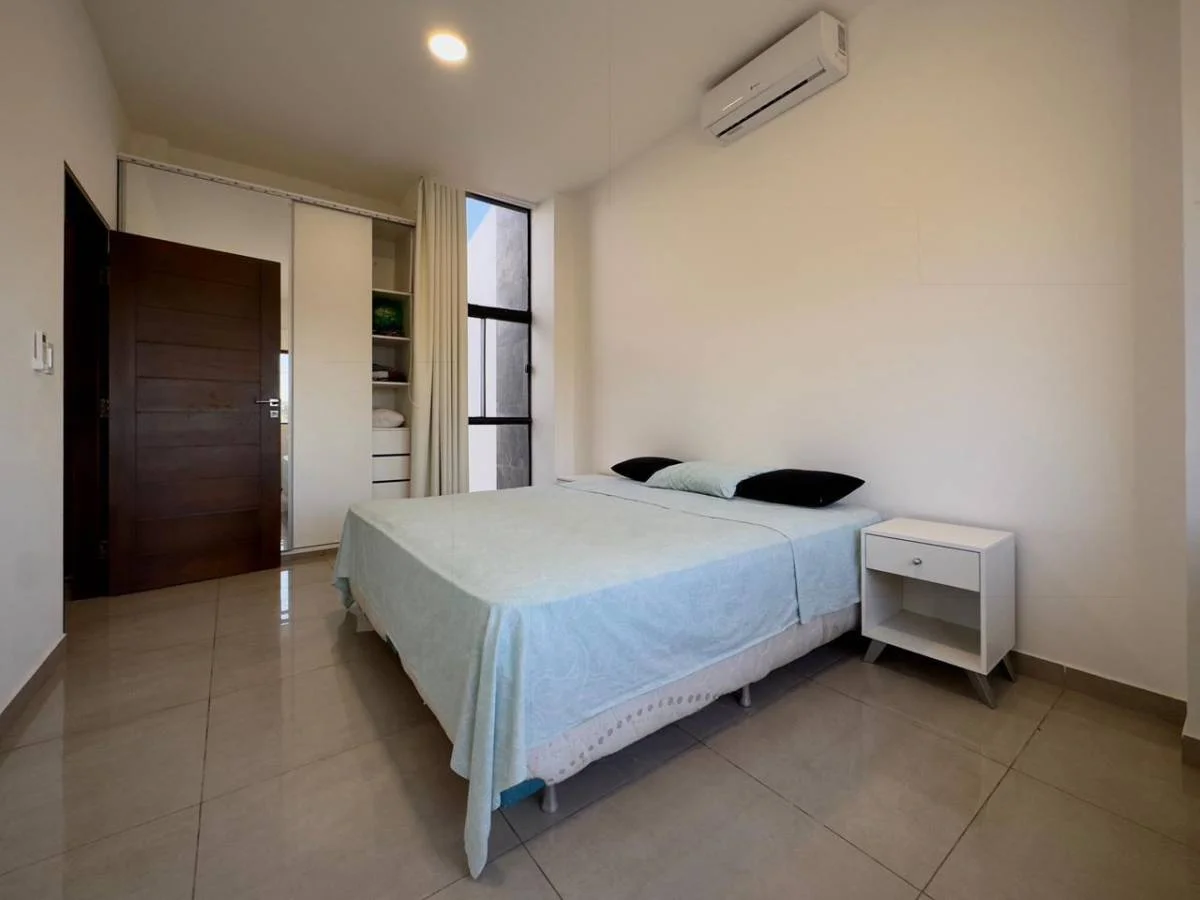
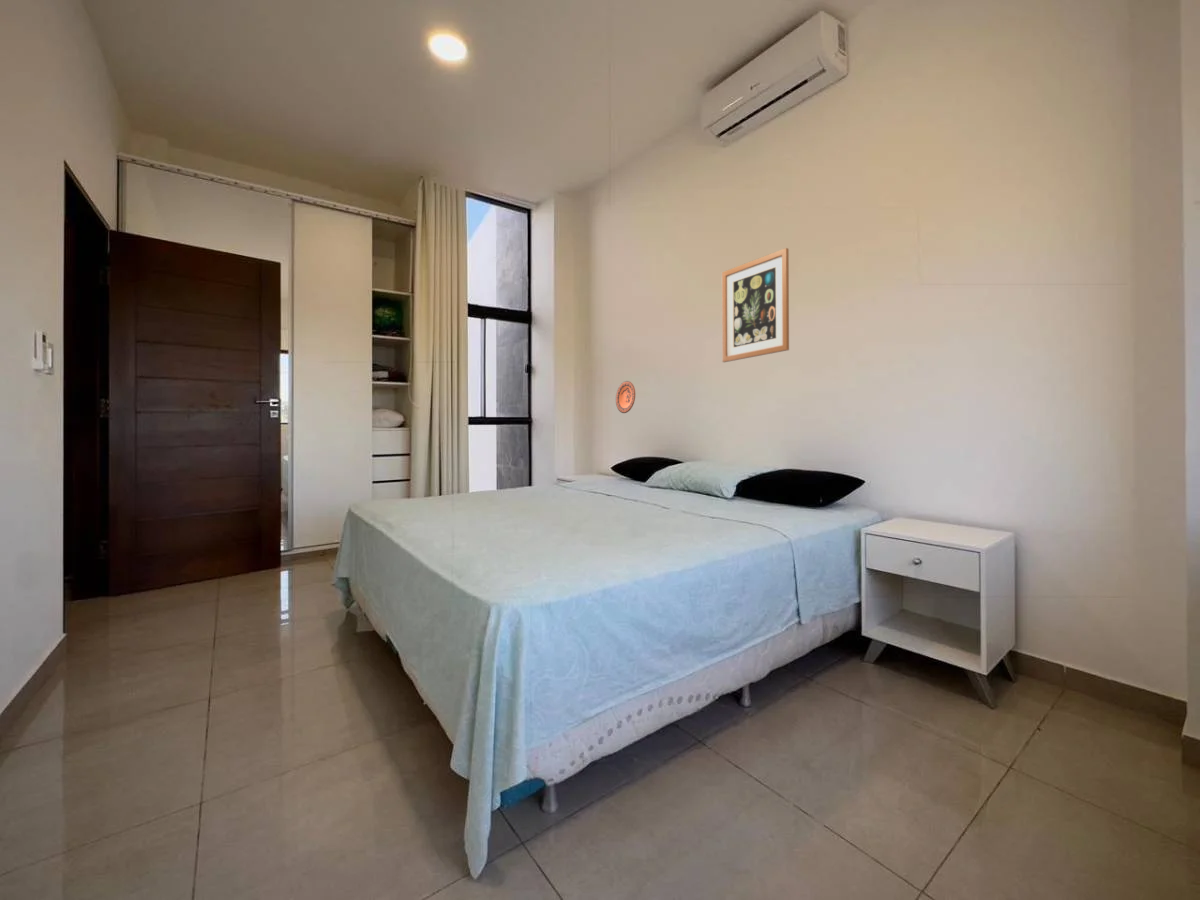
+ decorative plate [615,380,636,414]
+ wall art [721,247,790,363]
